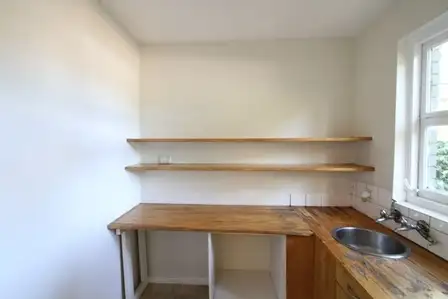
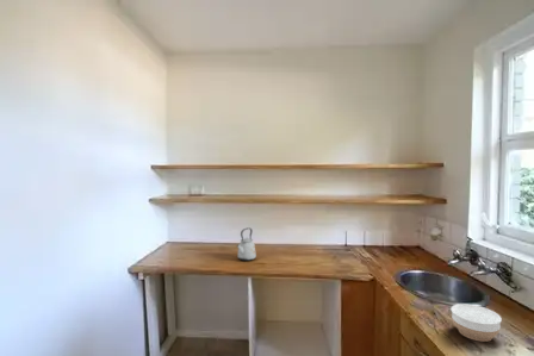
+ bowl [449,302,503,343]
+ kettle [236,226,257,262]
